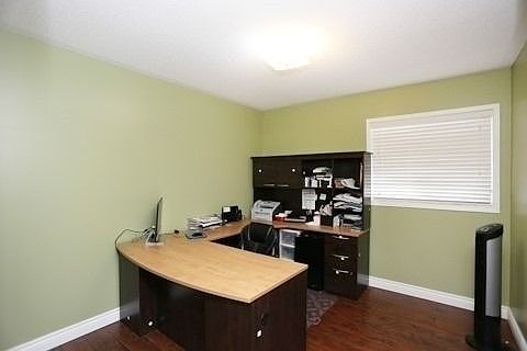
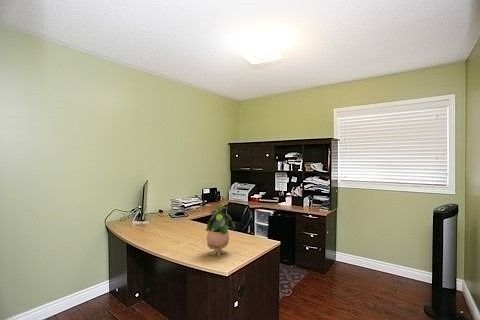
+ potted plant [205,204,236,259]
